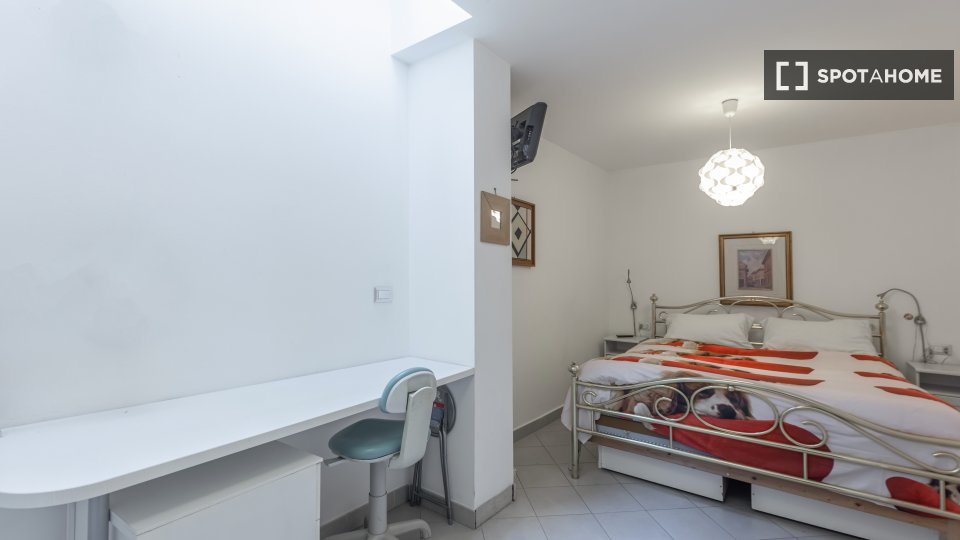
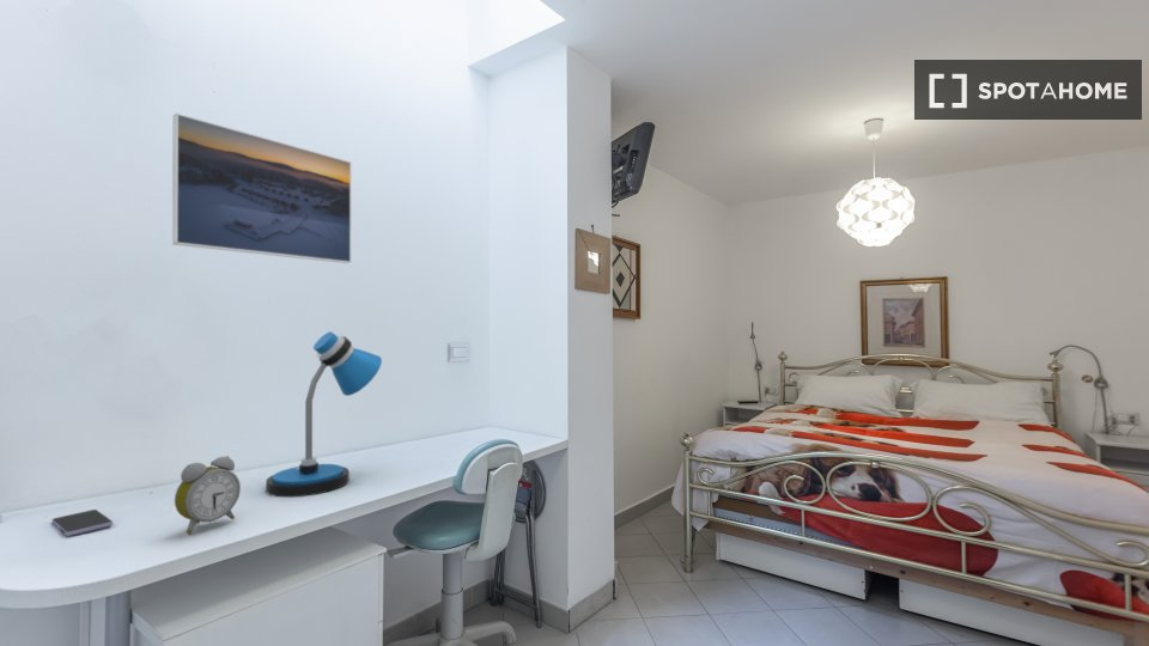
+ alarm clock [174,455,242,535]
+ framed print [171,112,352,264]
+ smartphone [50,508,114,537]
+ desk lamp [265,330,383,498]
